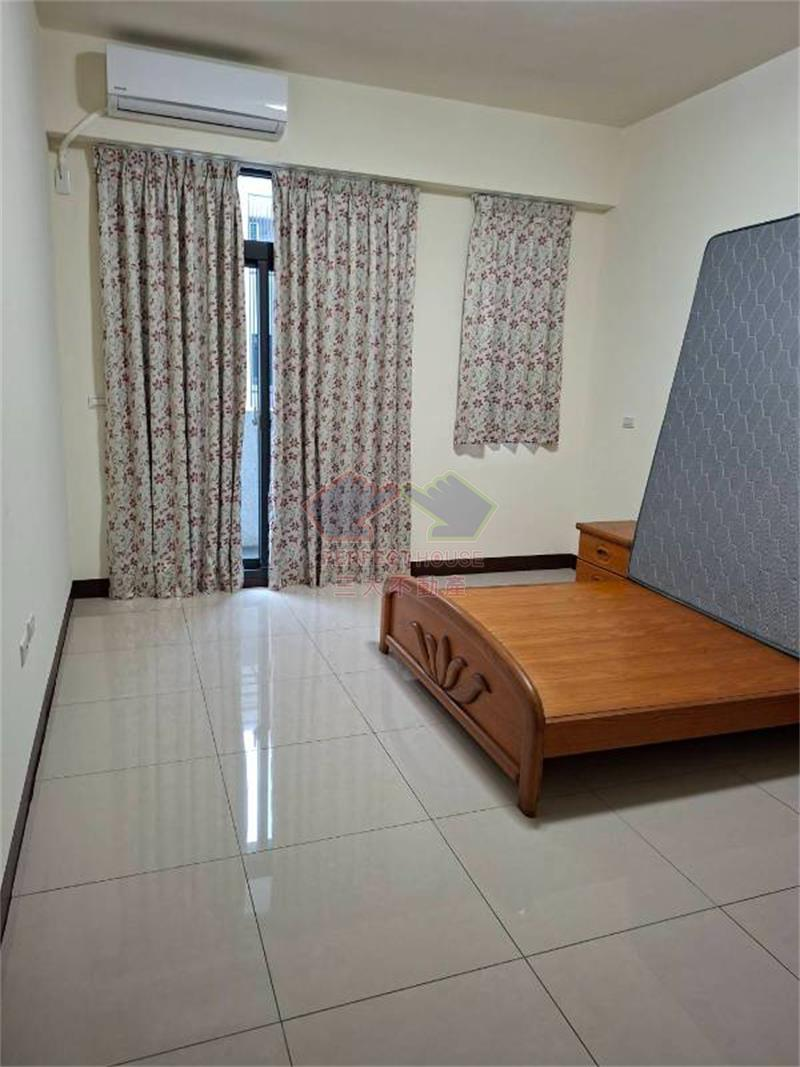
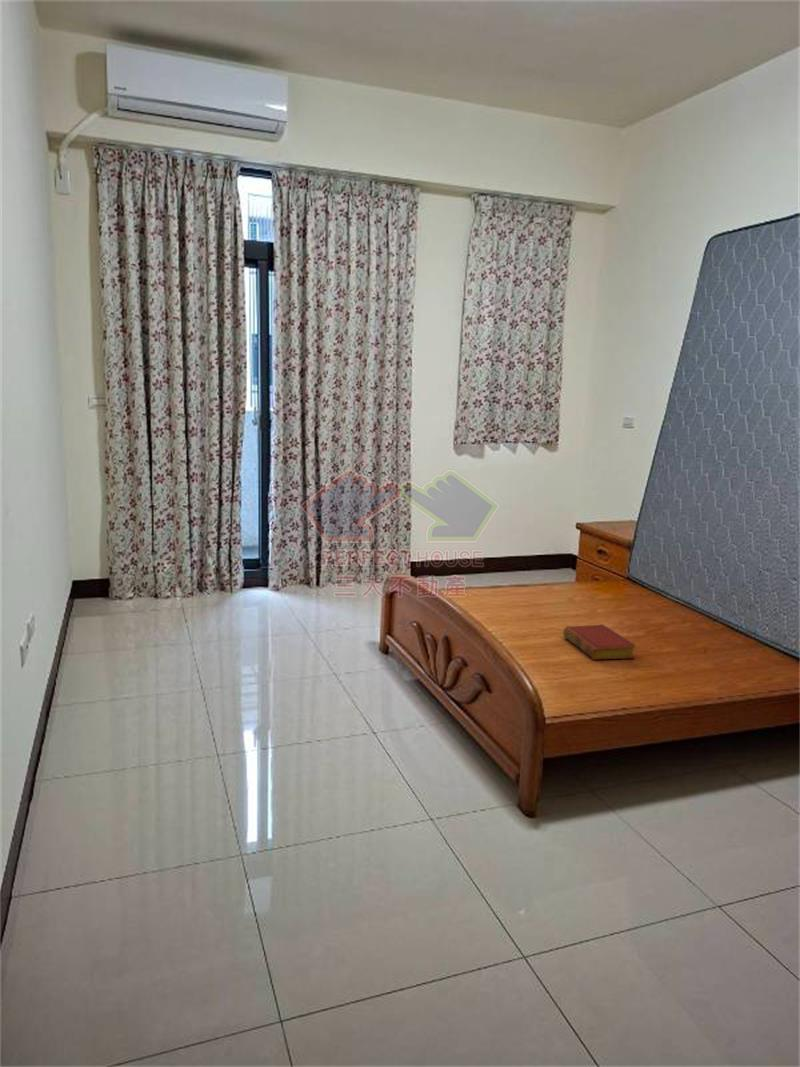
+ book [562,623,637,661]
